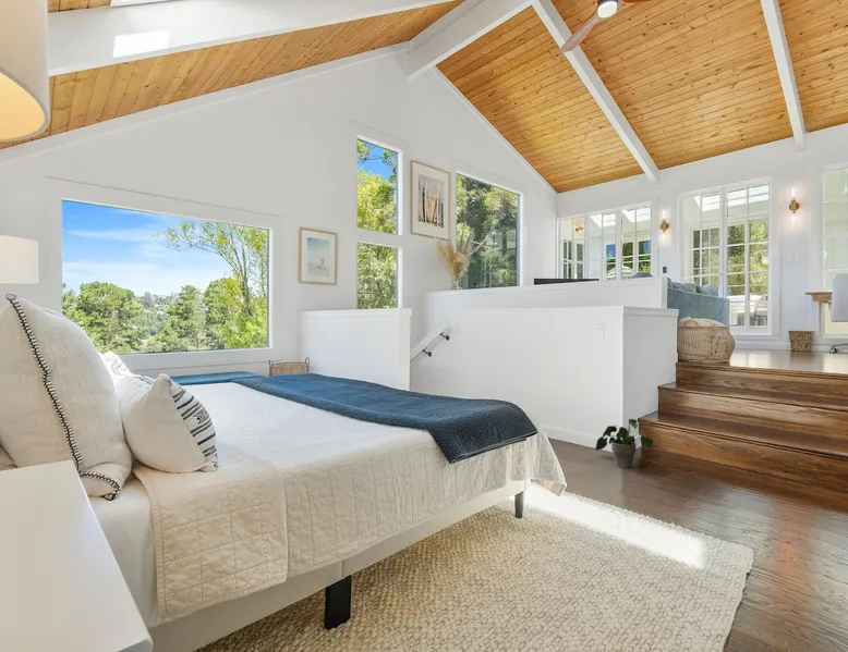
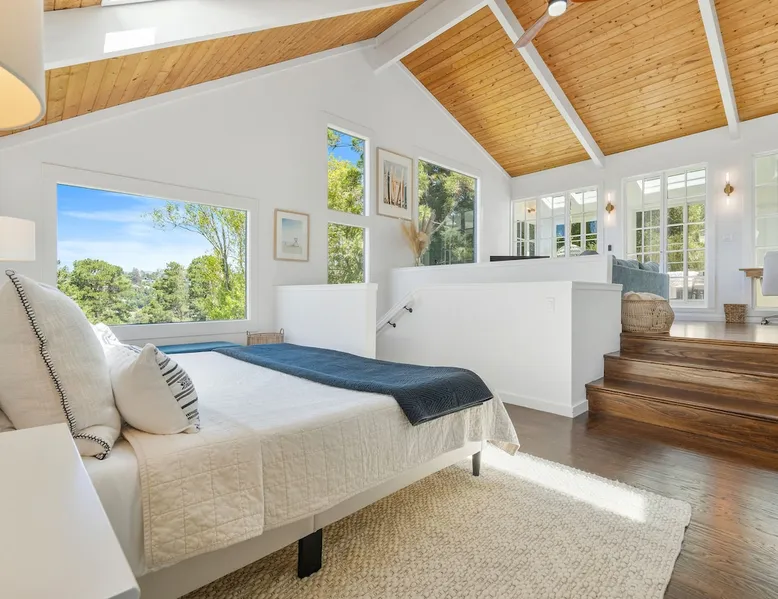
- potted plant [594,418,654,469]
